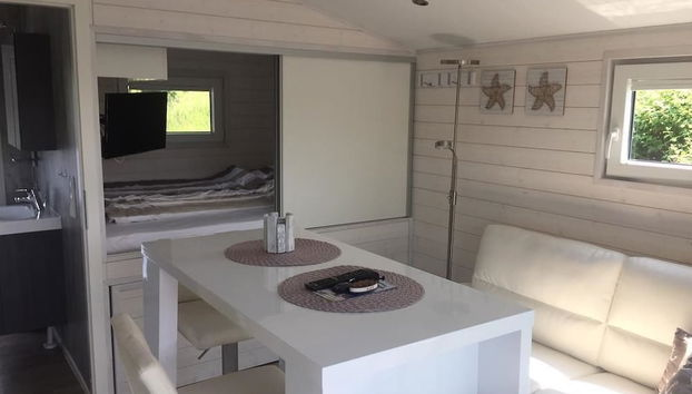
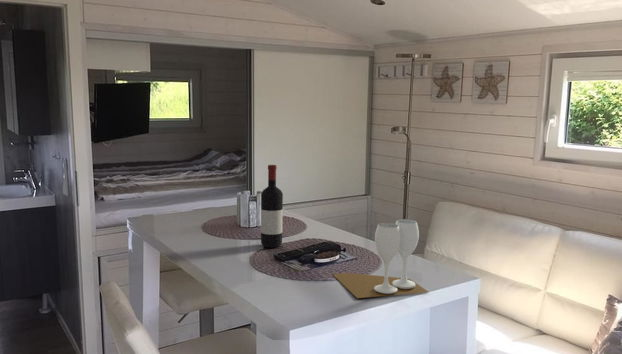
+ wineglass [332,219,429,299]
+ wine bottle [260,164,284,249]
